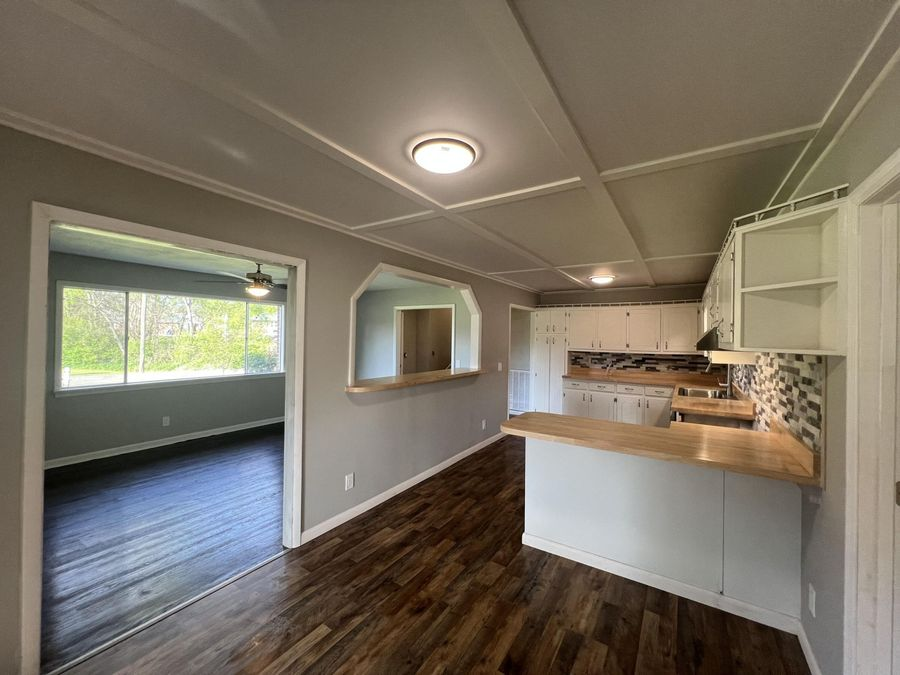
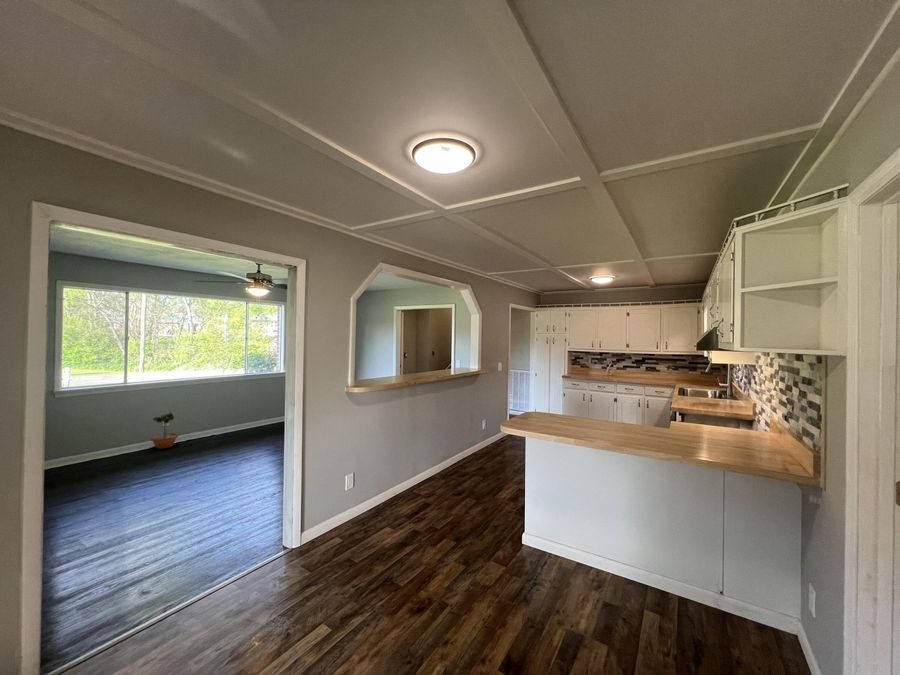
+ potted tree [149,409,180,450]
